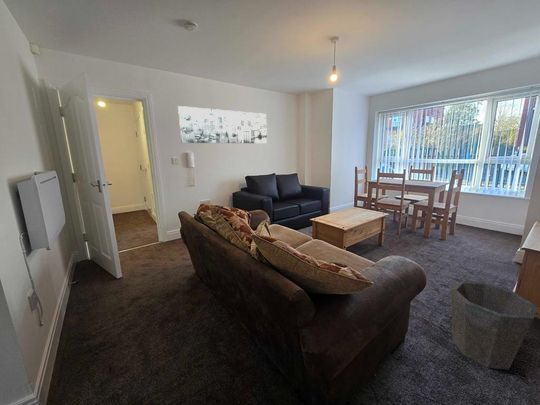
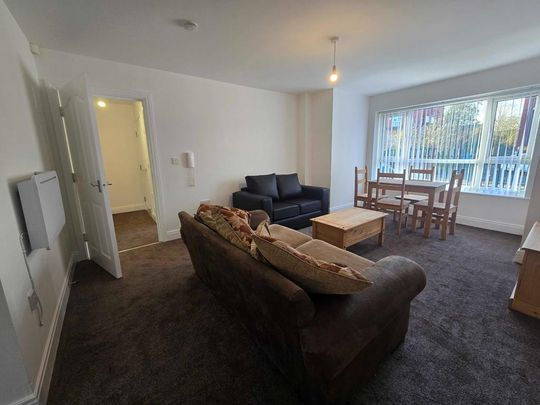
- wall art [177,105,268,144]
- waste bin [450,280,539,371]
